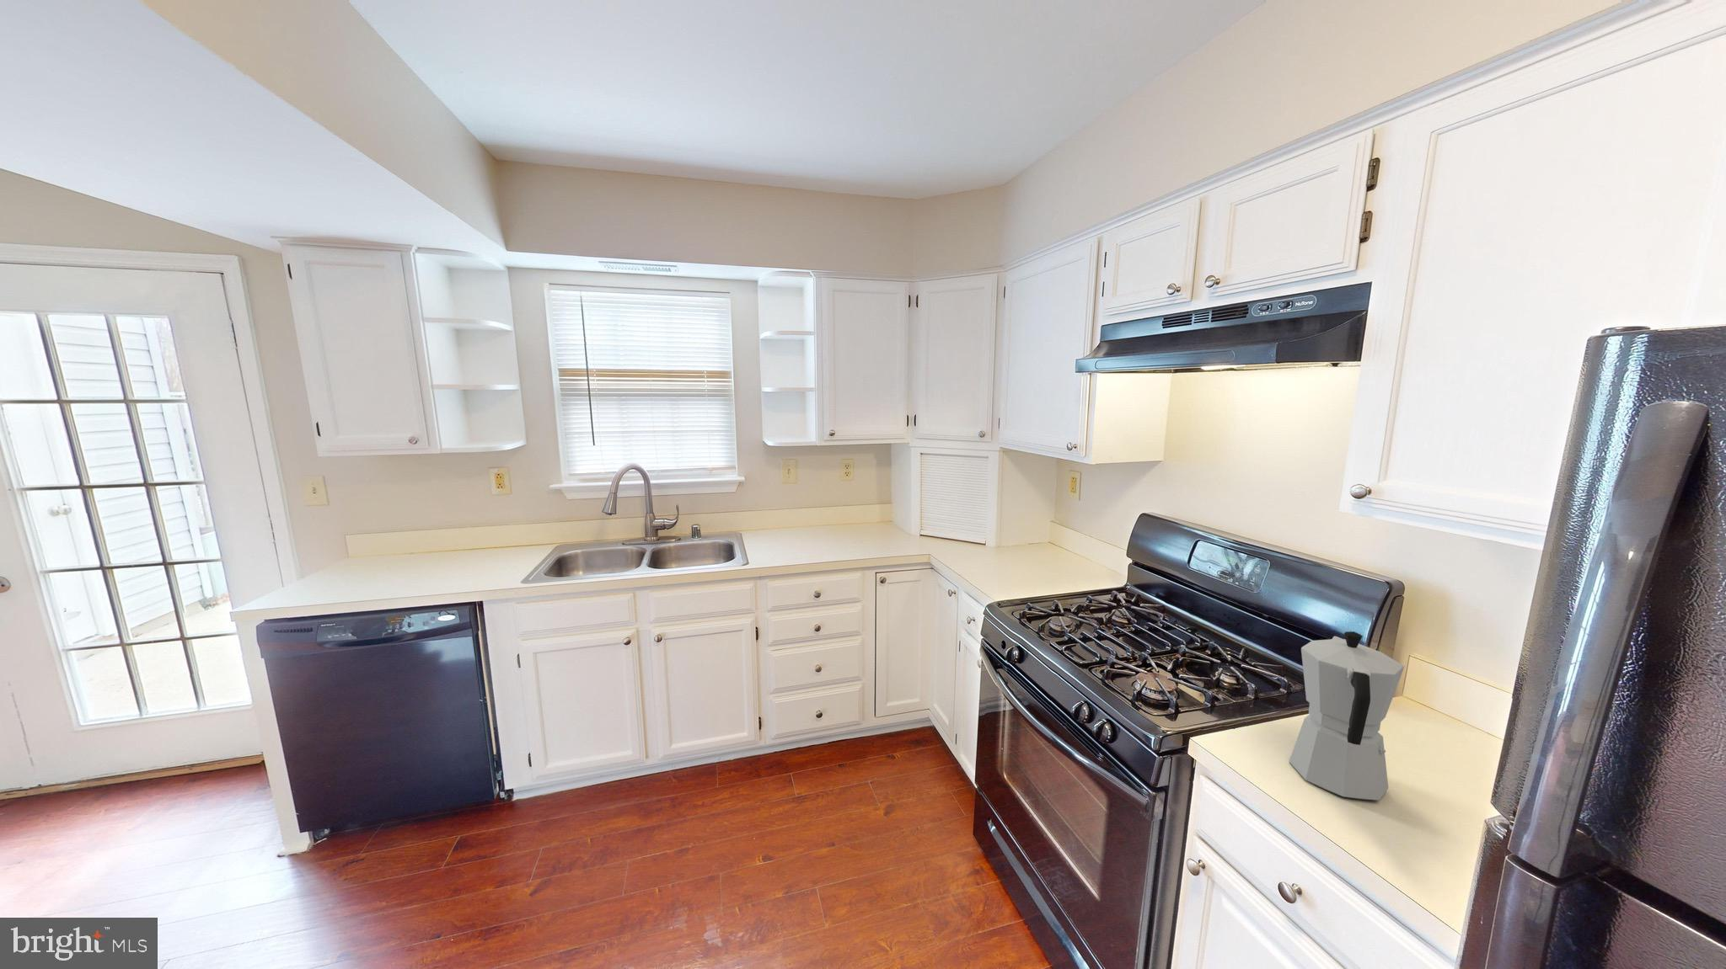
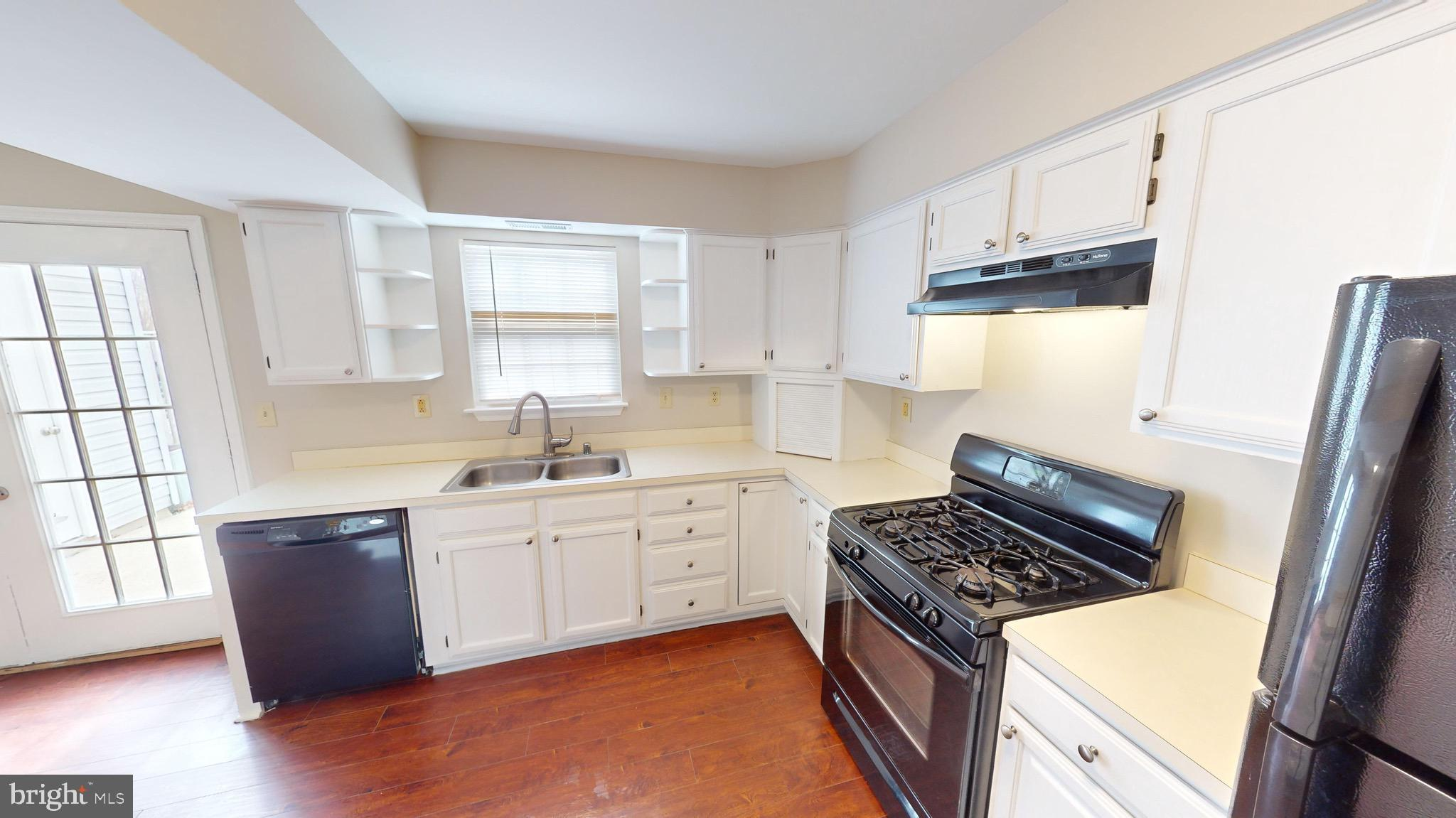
- moka pot [1289,630,1405,802]
